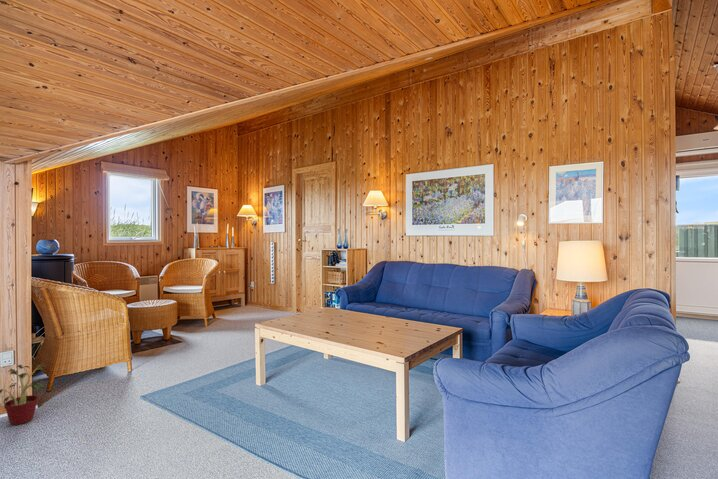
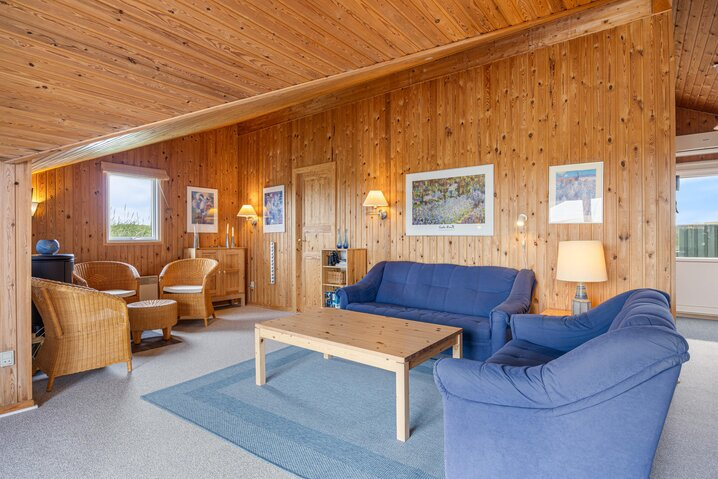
- potted plant [0,363,47,426]
